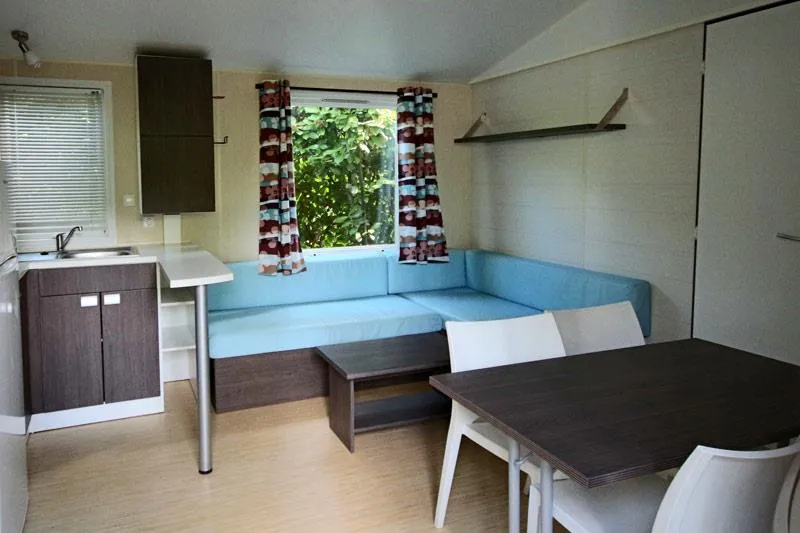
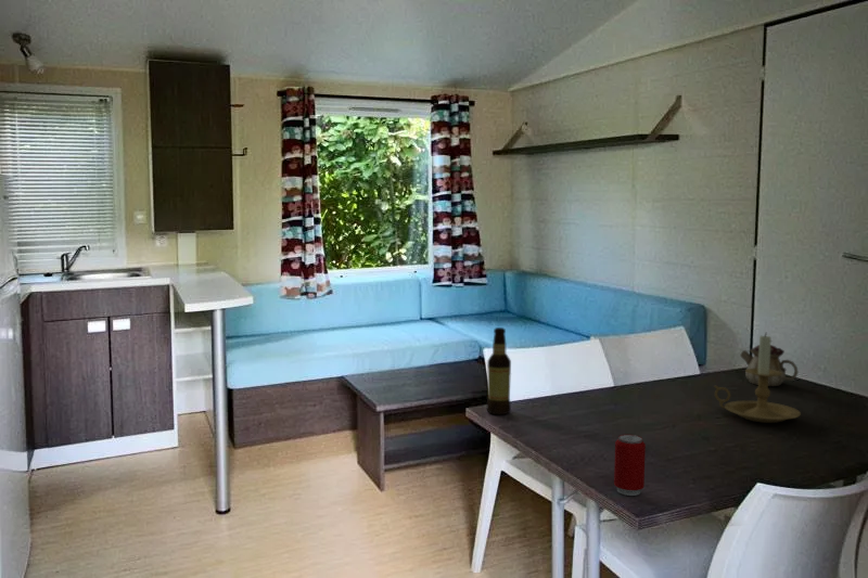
+ candle holder [713,332,802,424]
+ bottle [486,326,512,415]
+ beverage can [613,434,647,497]
+ teapot [739,339,799,387]
